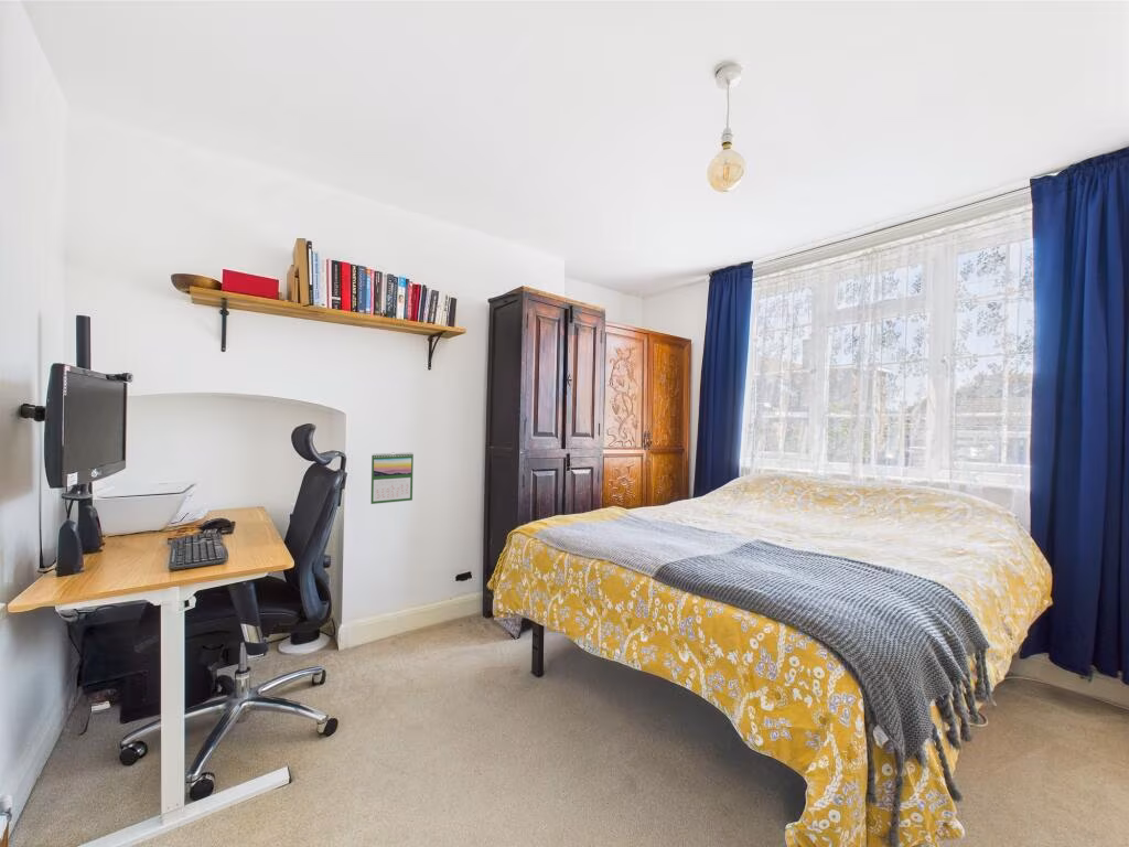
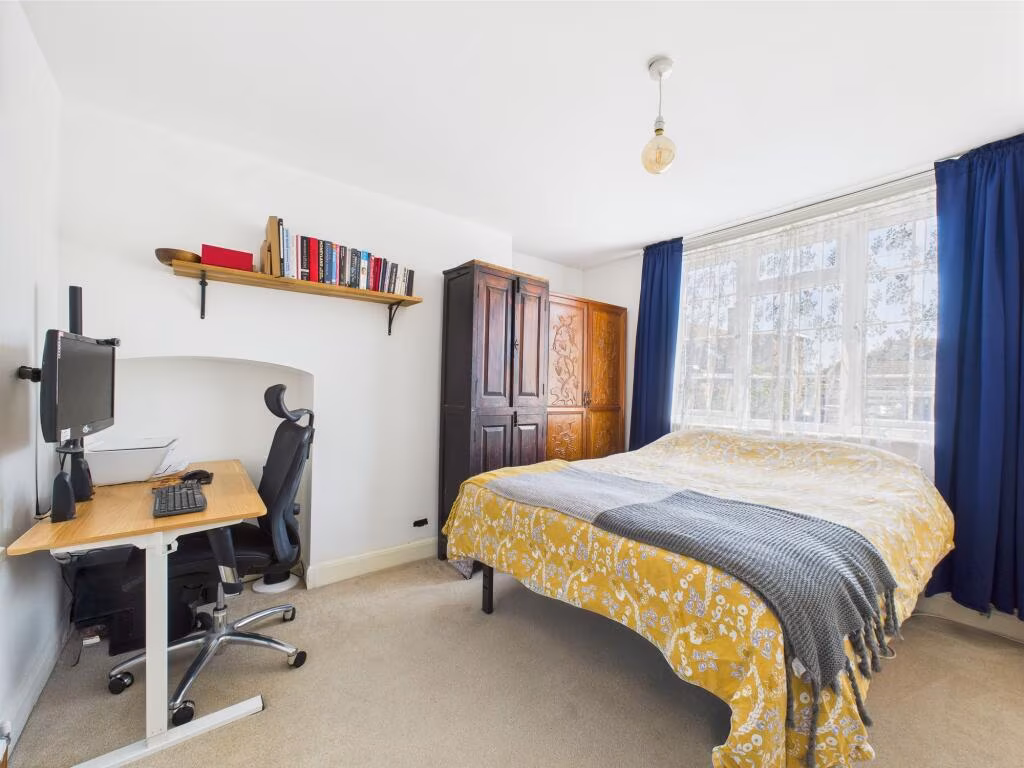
- calendar [369,451,415,505]
